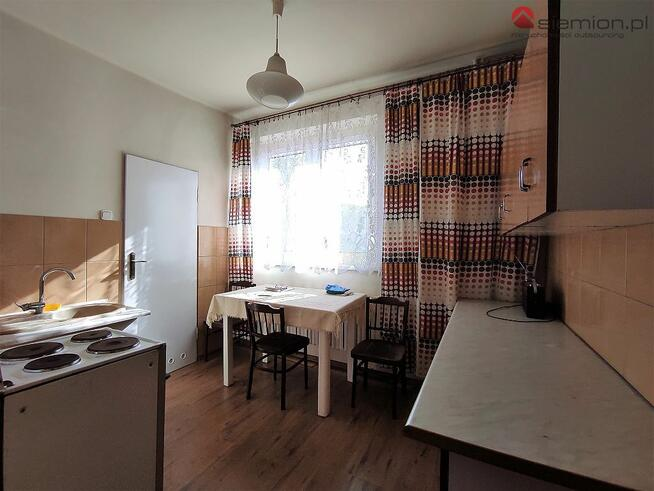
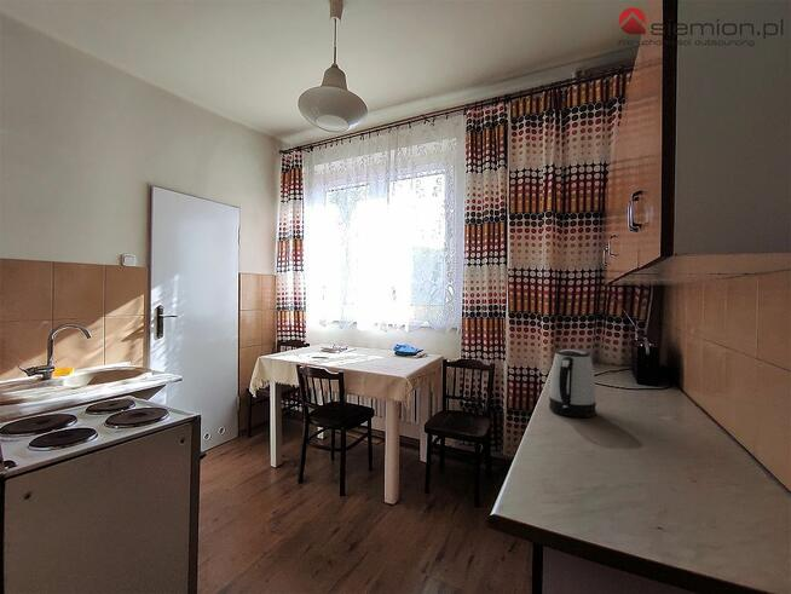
+ kettle [548,348,597,419]
